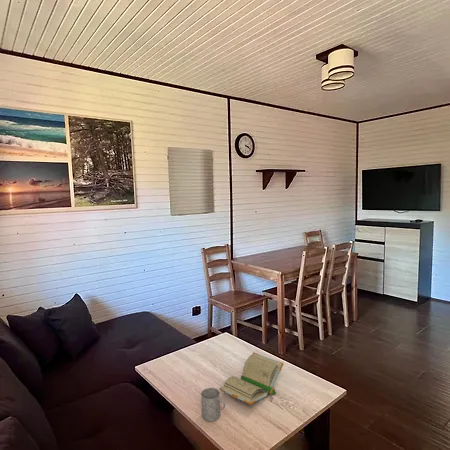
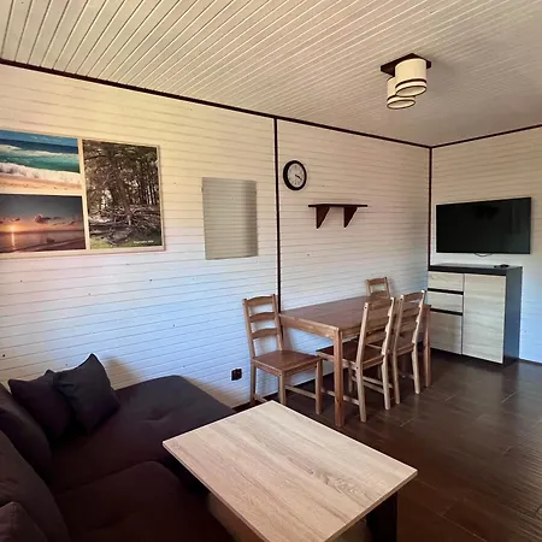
- mug [200,387,226,422]
- book [219,351,284,406]
